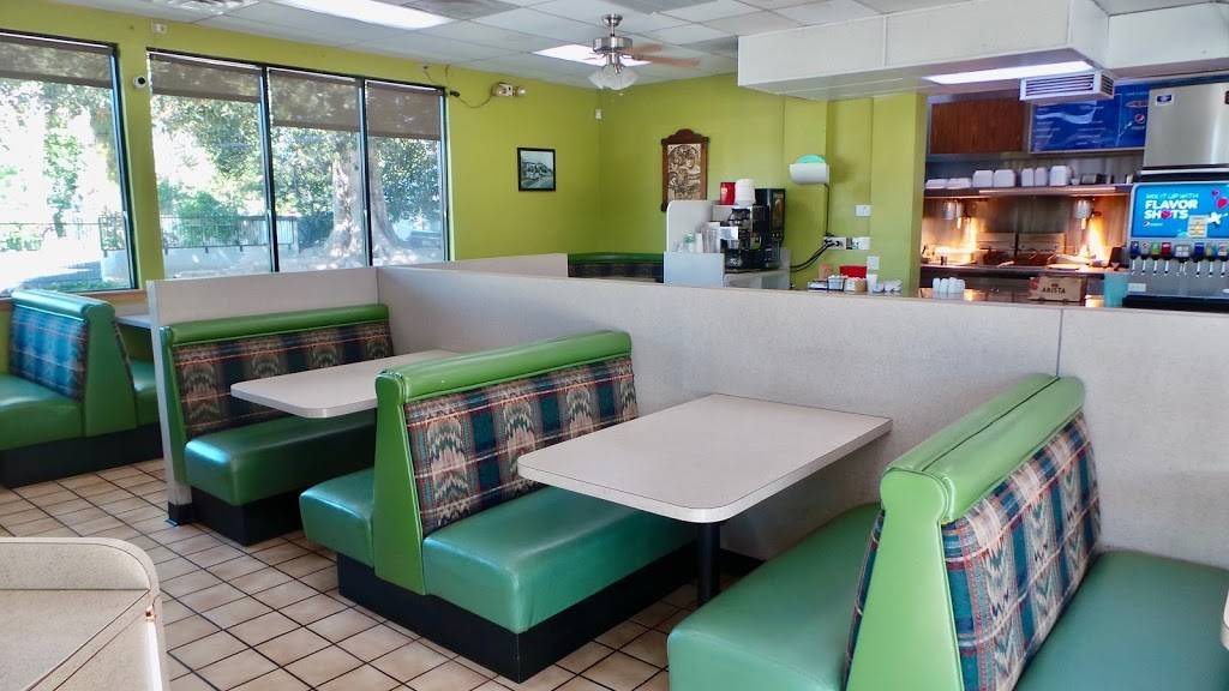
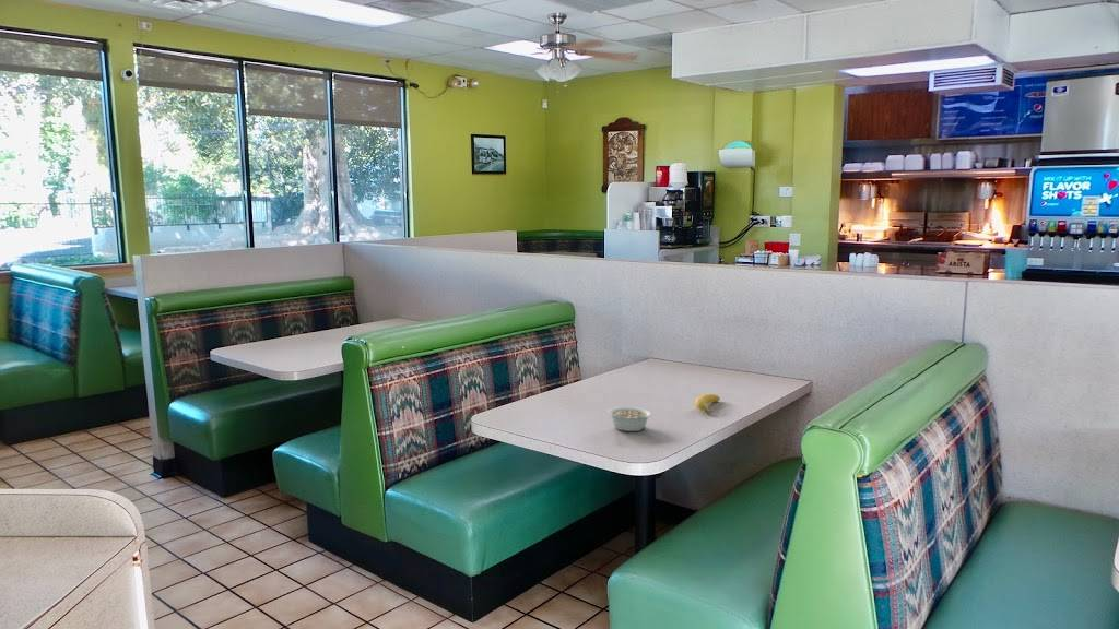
+ legume [606,406,652,432]
+ banana [694,393,721,415]
